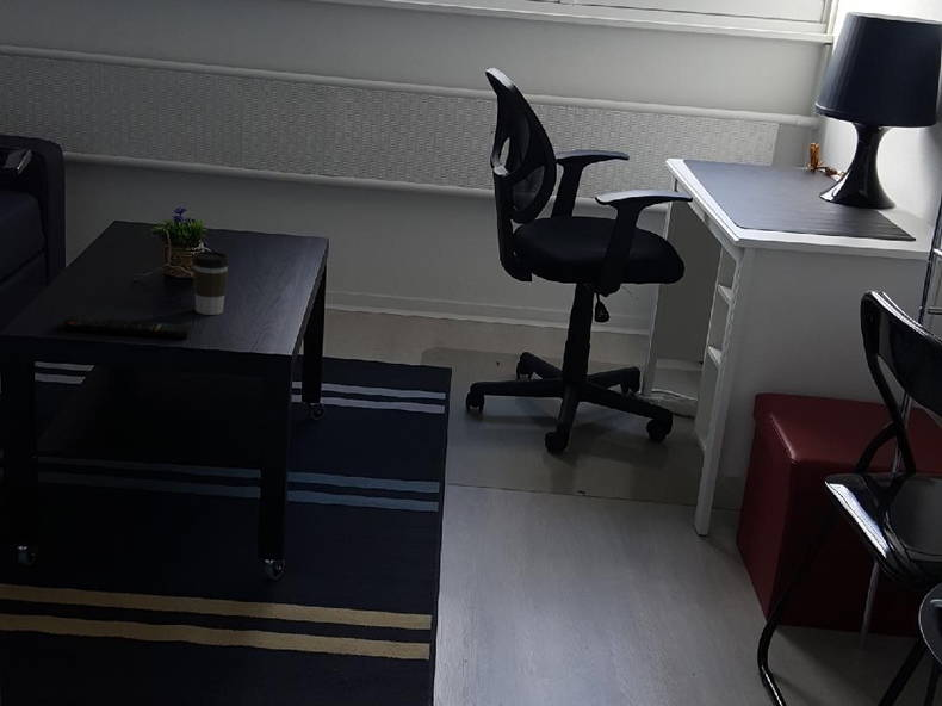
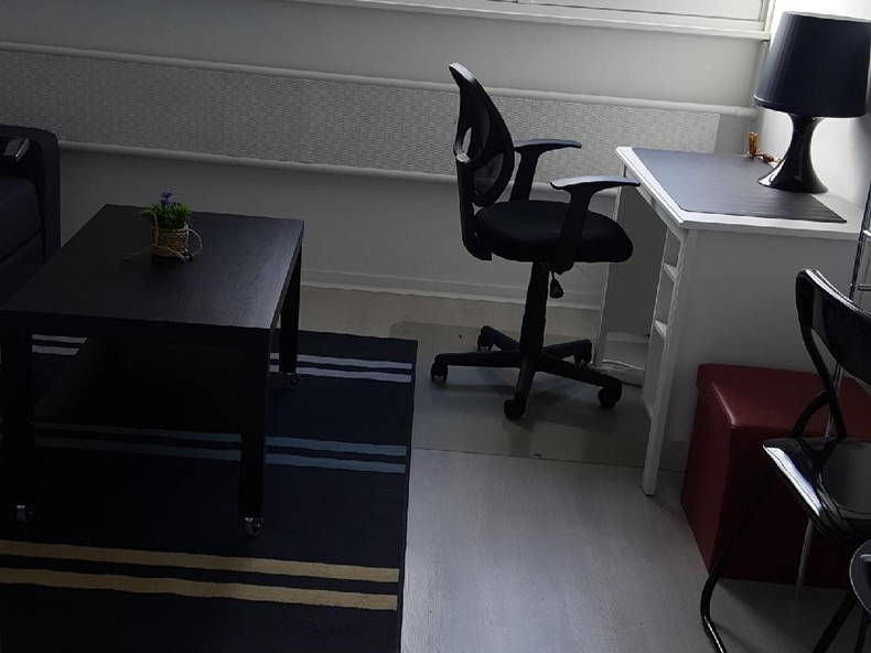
- remote control [63,315,192,339]
- coffee cup [191,250,230,316]
